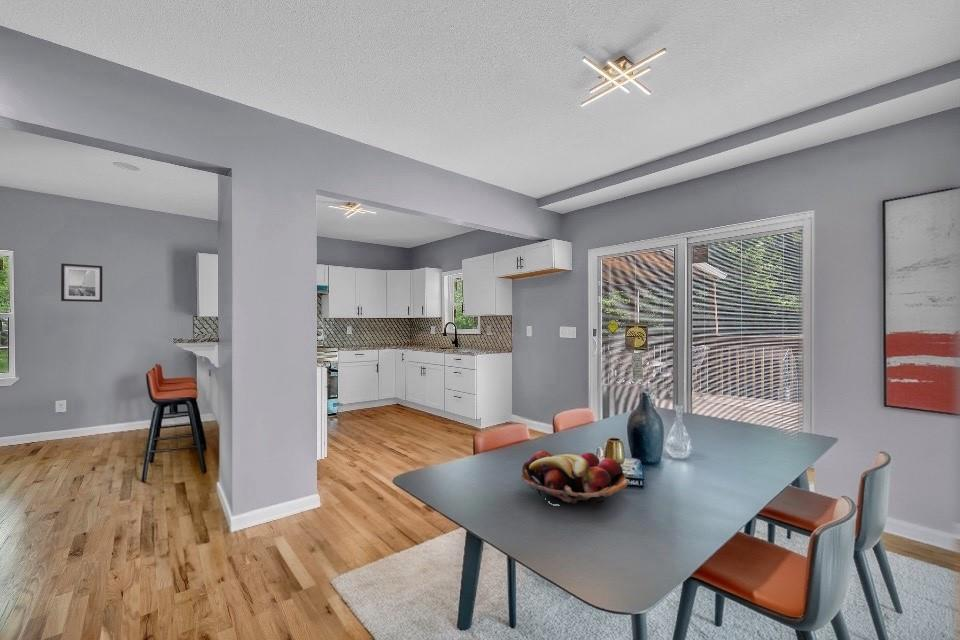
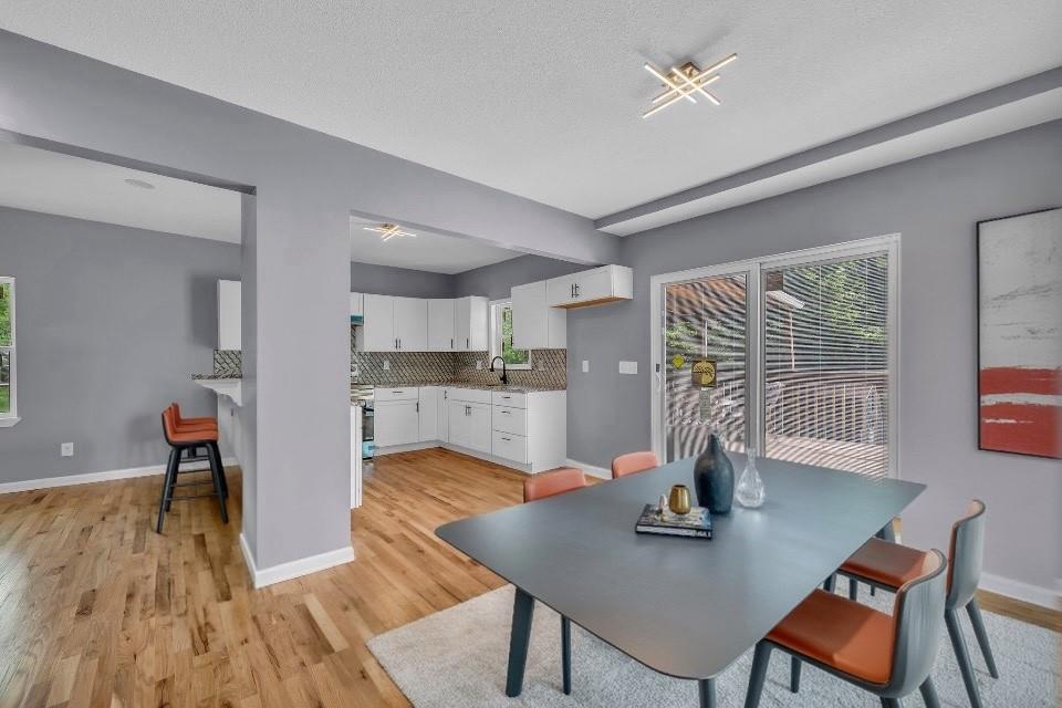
- fruit basket [521,450,629,507]
- wall art [60,262,103,303]
